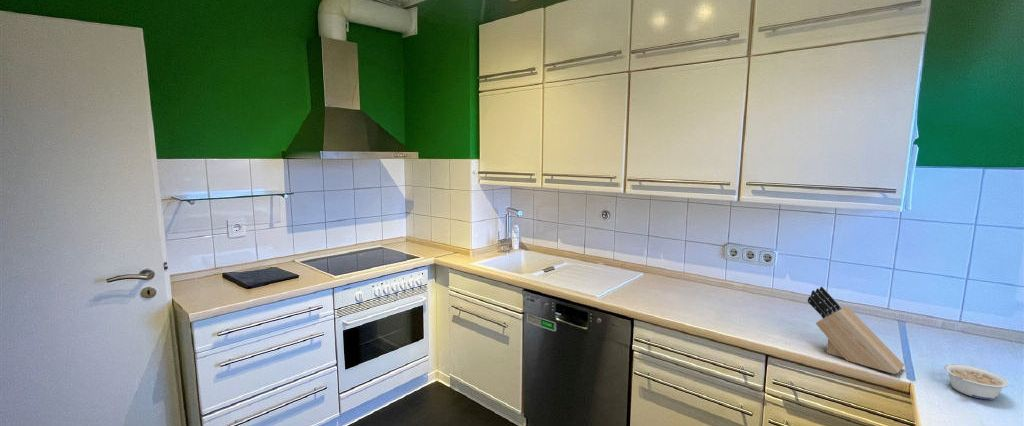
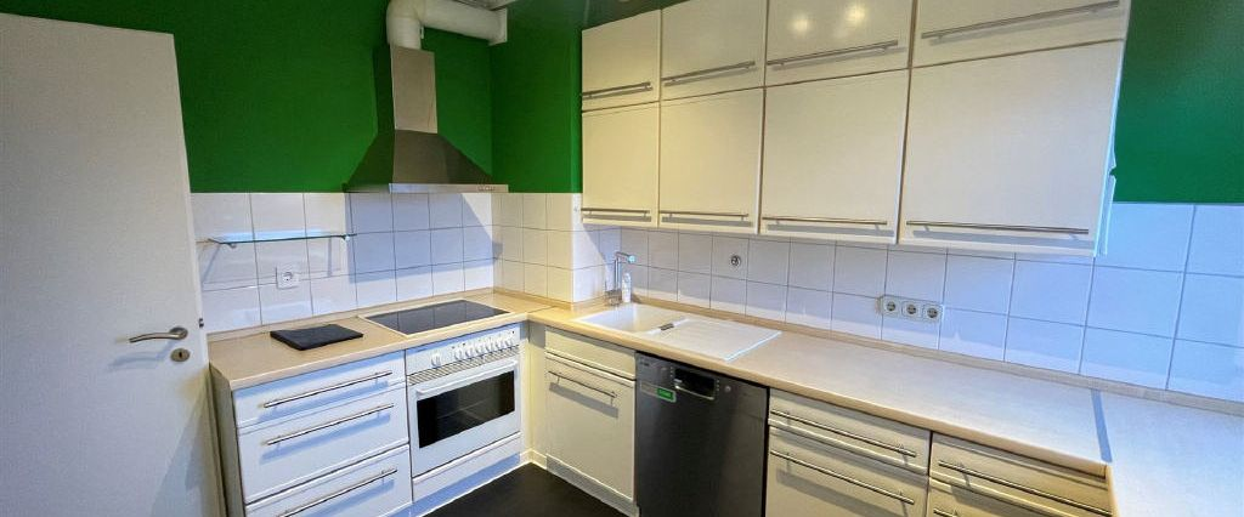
- knife block [807,286,905,375]
- legume [943,363,1010,401]
